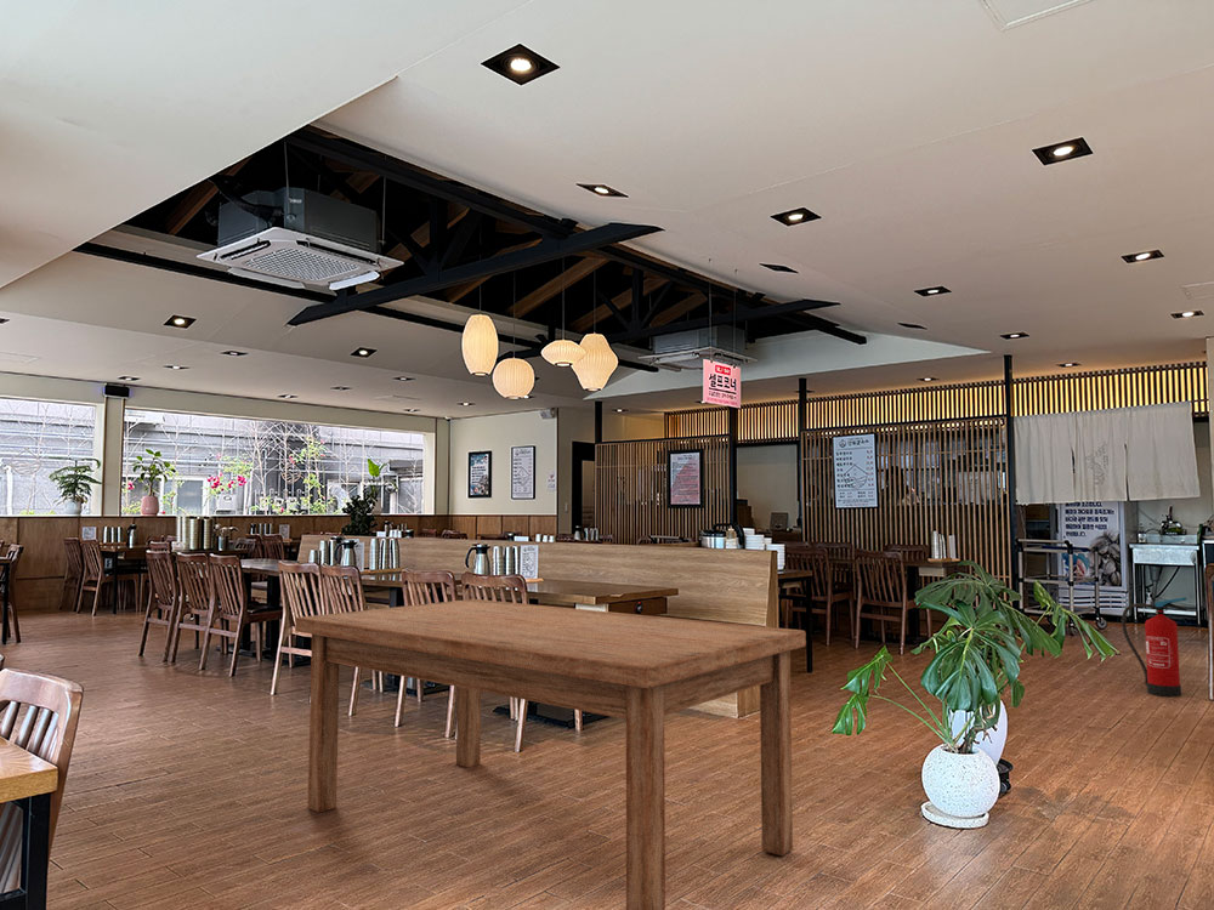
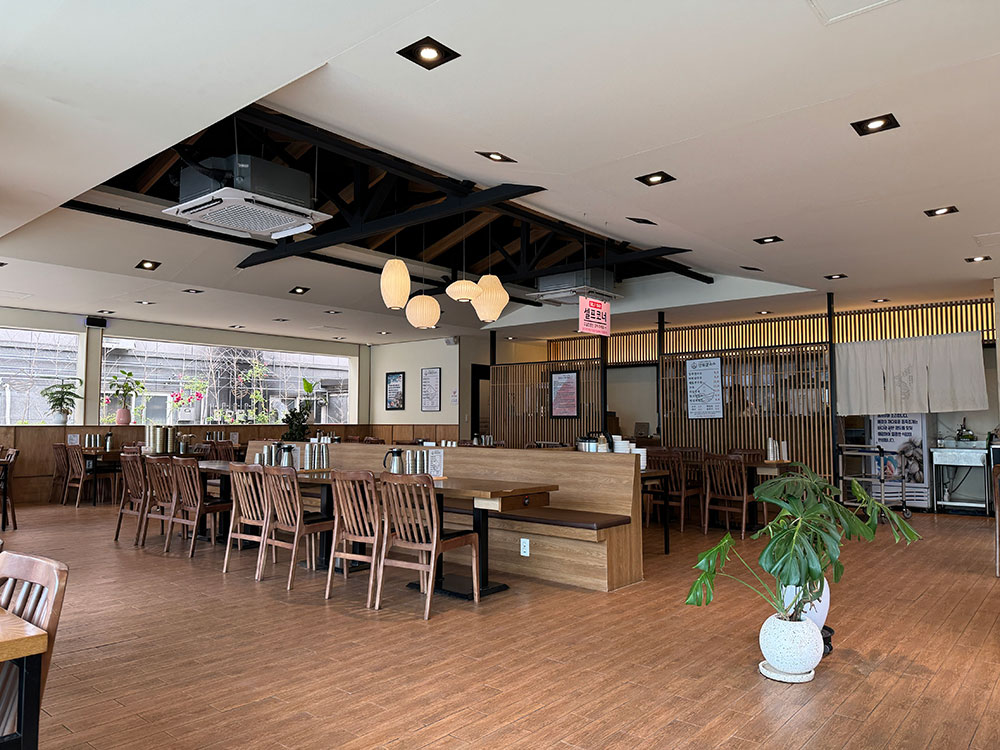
- dining table [294,598,807,910]
- fire extinguisher [1121,596,1189,698]
